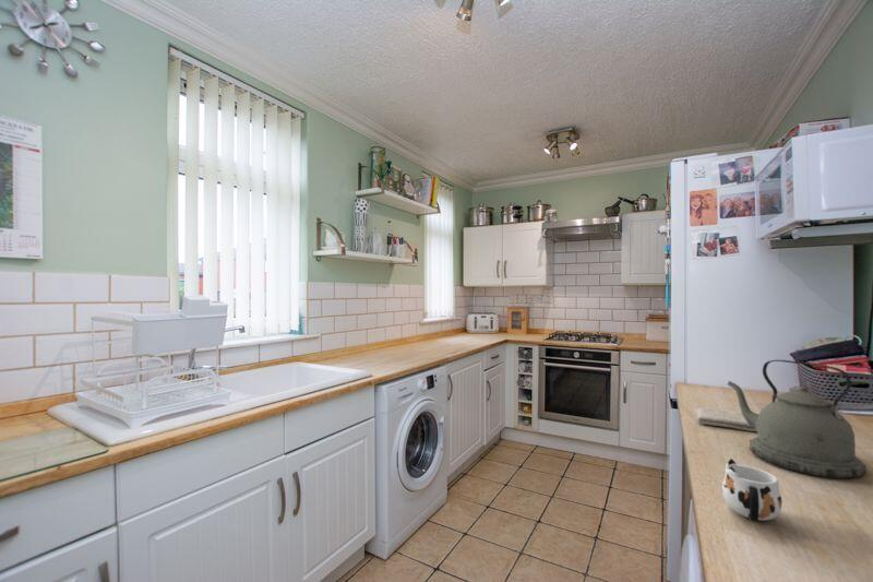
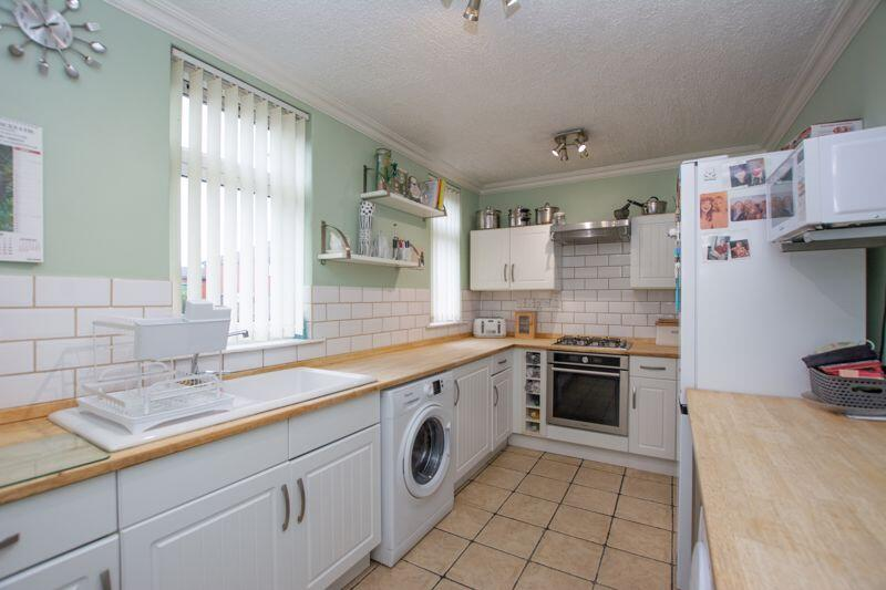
- mug [720,458,784,523]
- kettle [727,359,868,479]
- washcloth [694,407,757,432]
